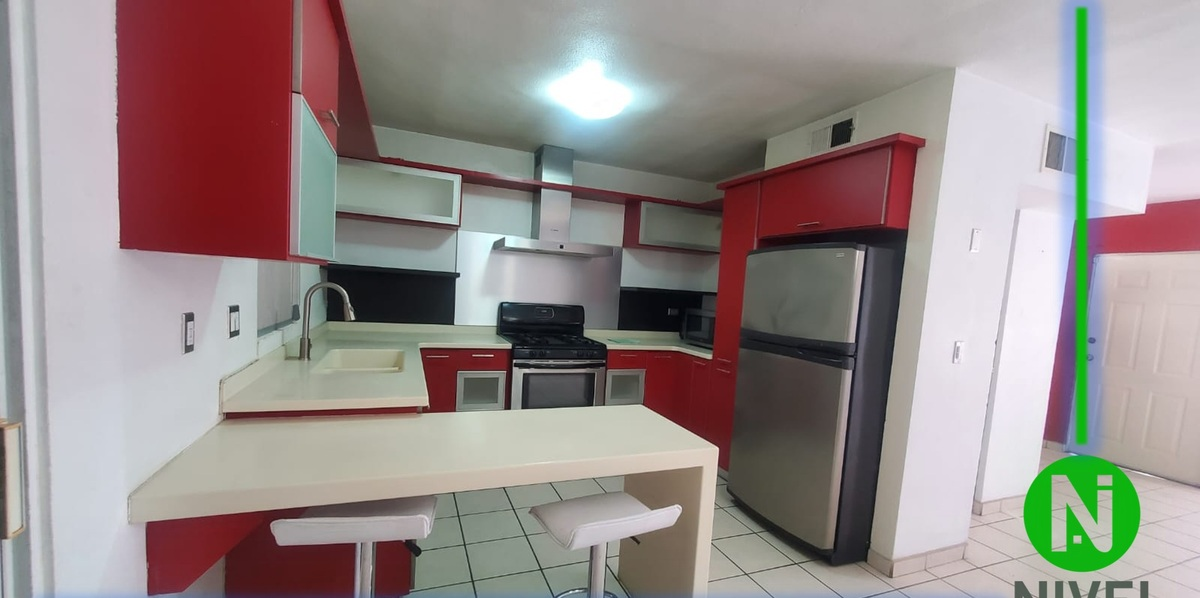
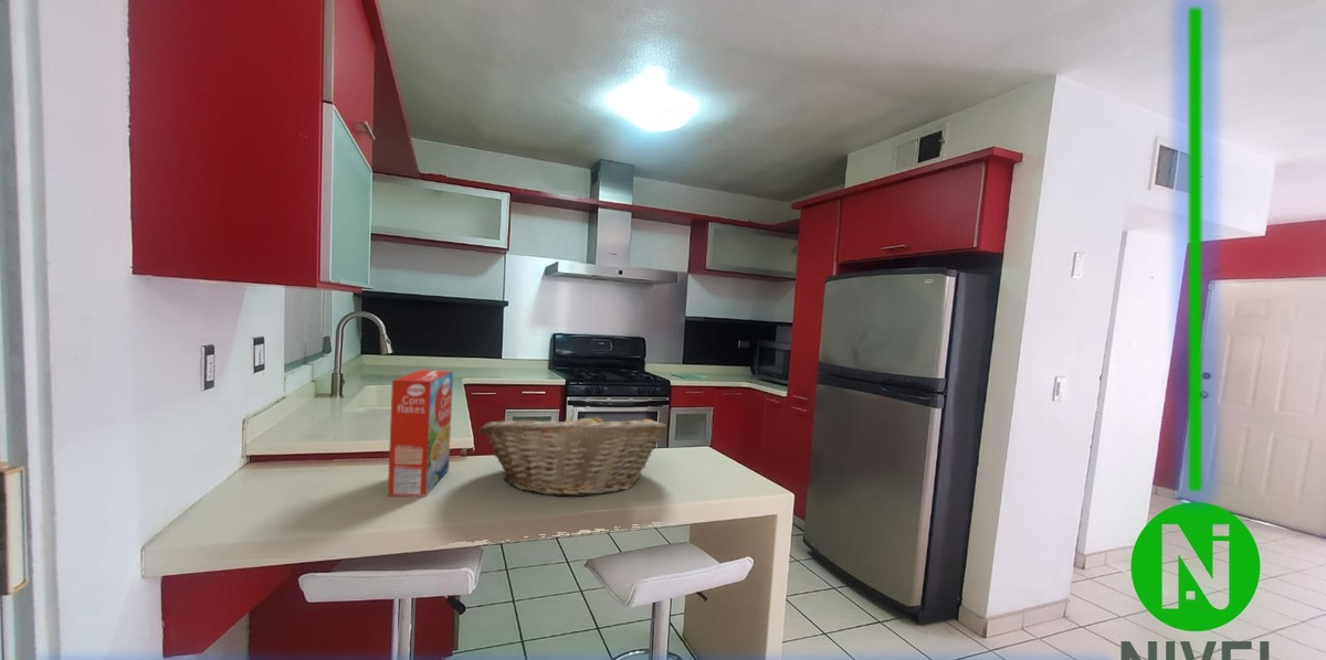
+ fruit basket [477,409,667,498]
+ cereal box [387,369,454,498]
